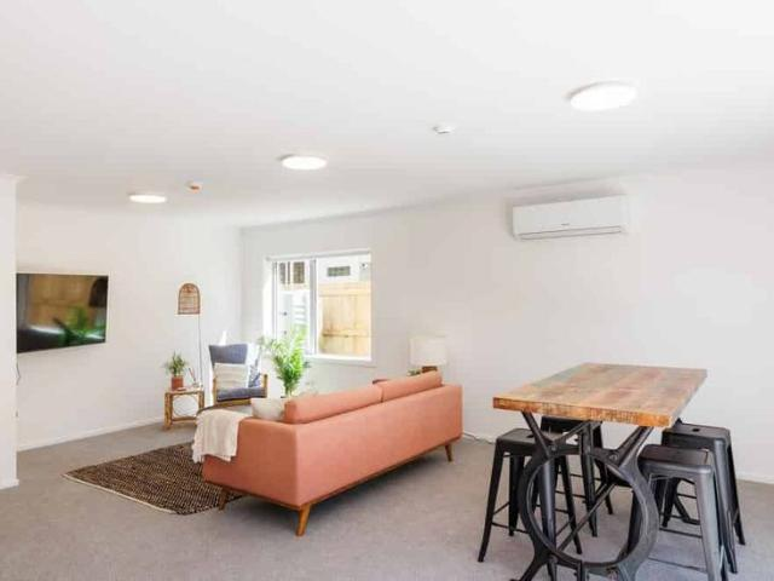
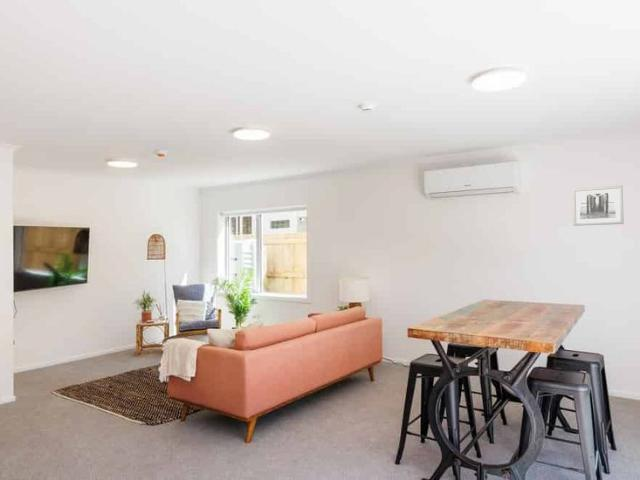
+ wall art [571,184,625,227]
